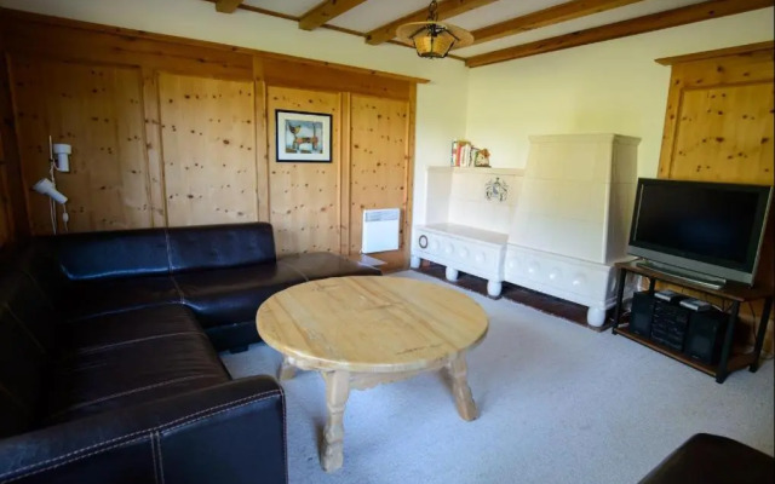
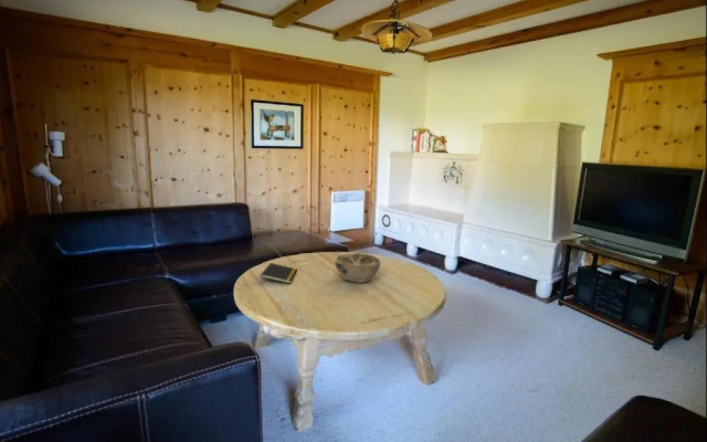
+ decorative bowl [335,252,381,283]
+ notepad [260,262,299,284]
